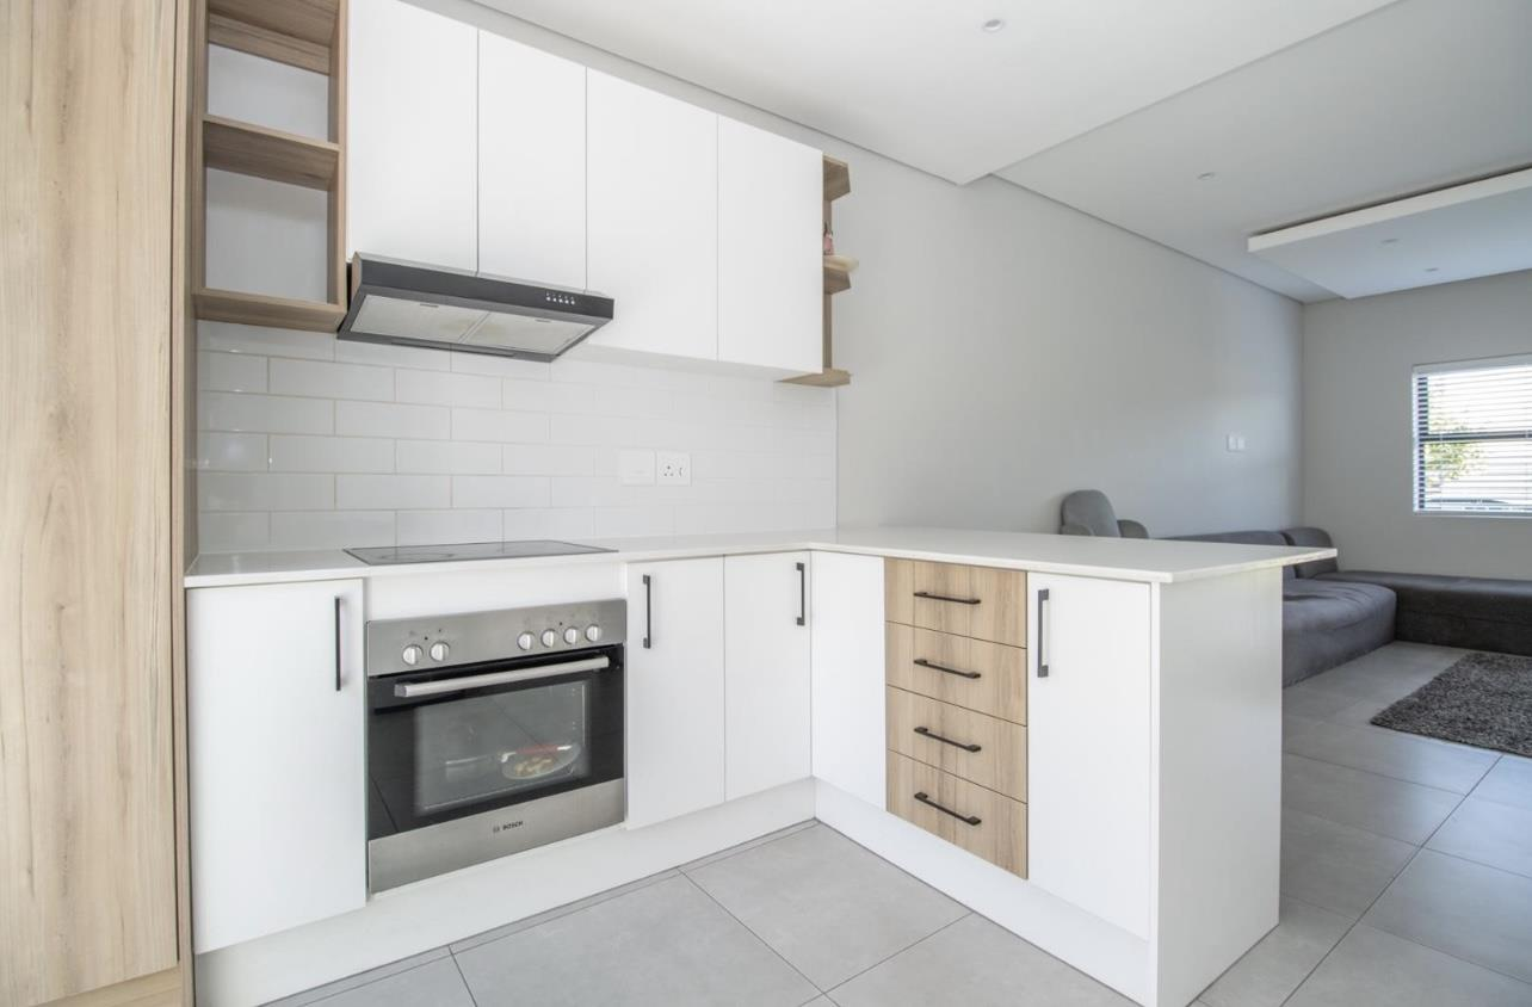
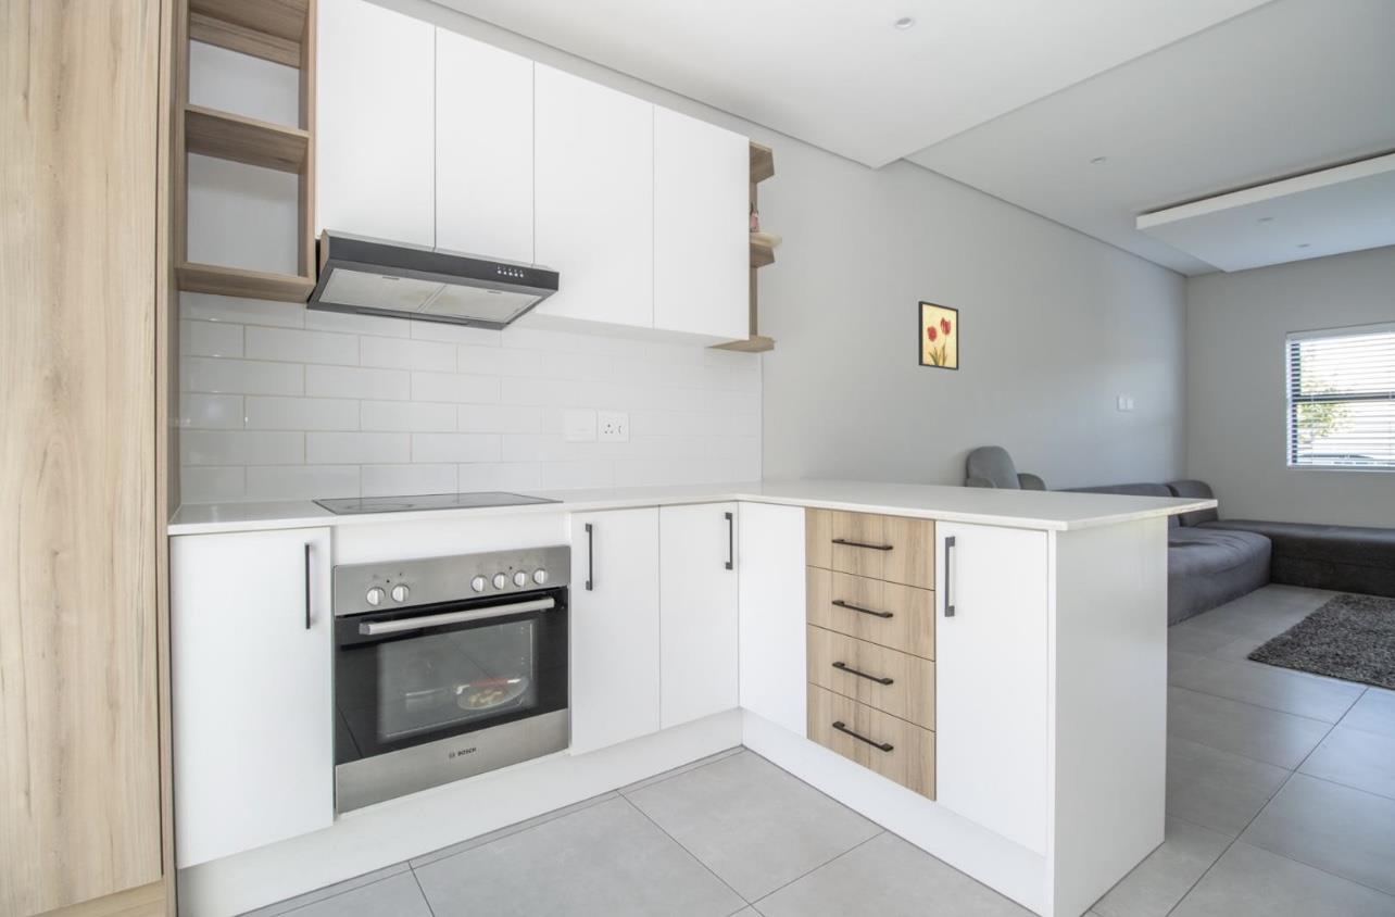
+ wall art [917,300,960,372]
